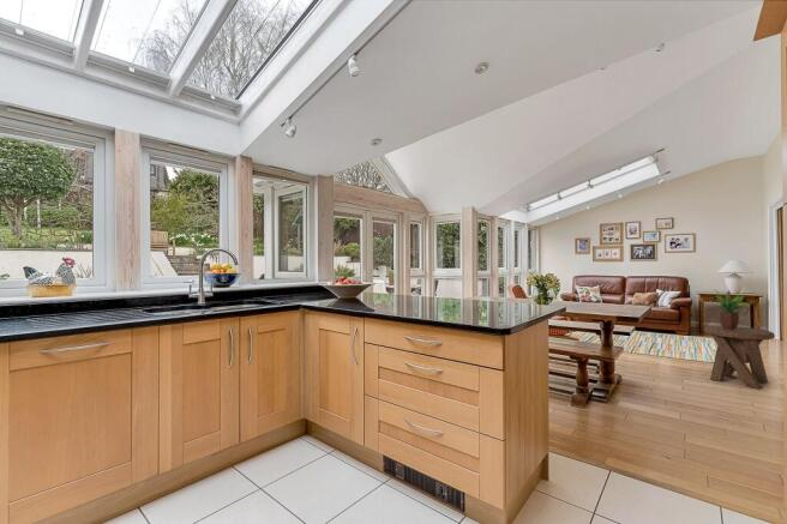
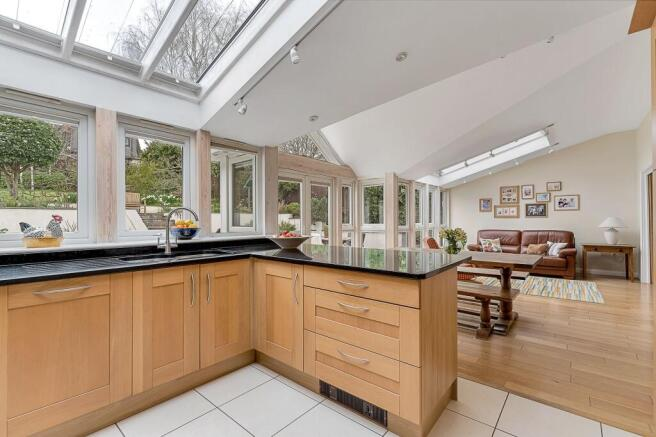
- music stool [703,325,776,391]
- potted plant [711,289,750,330]
